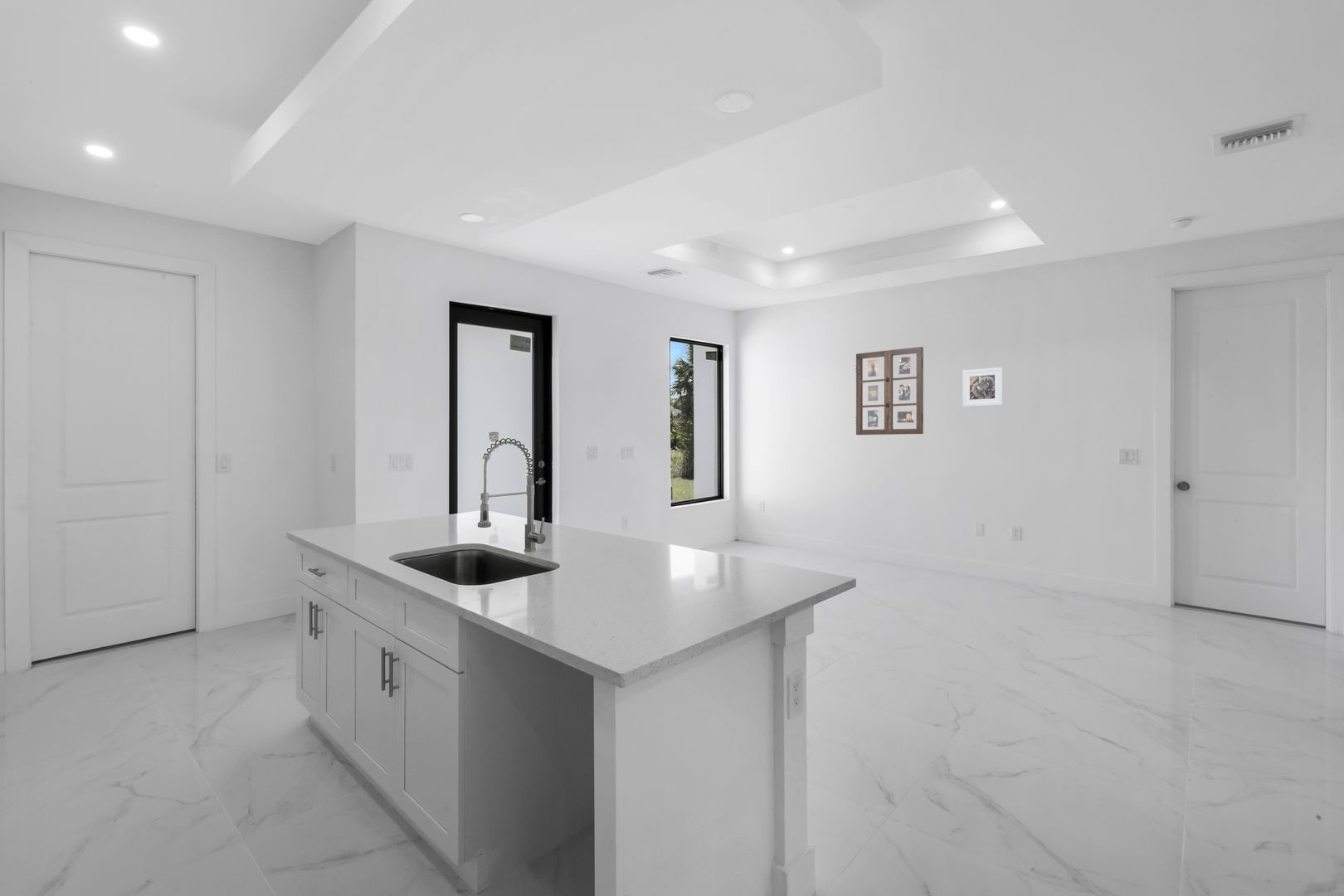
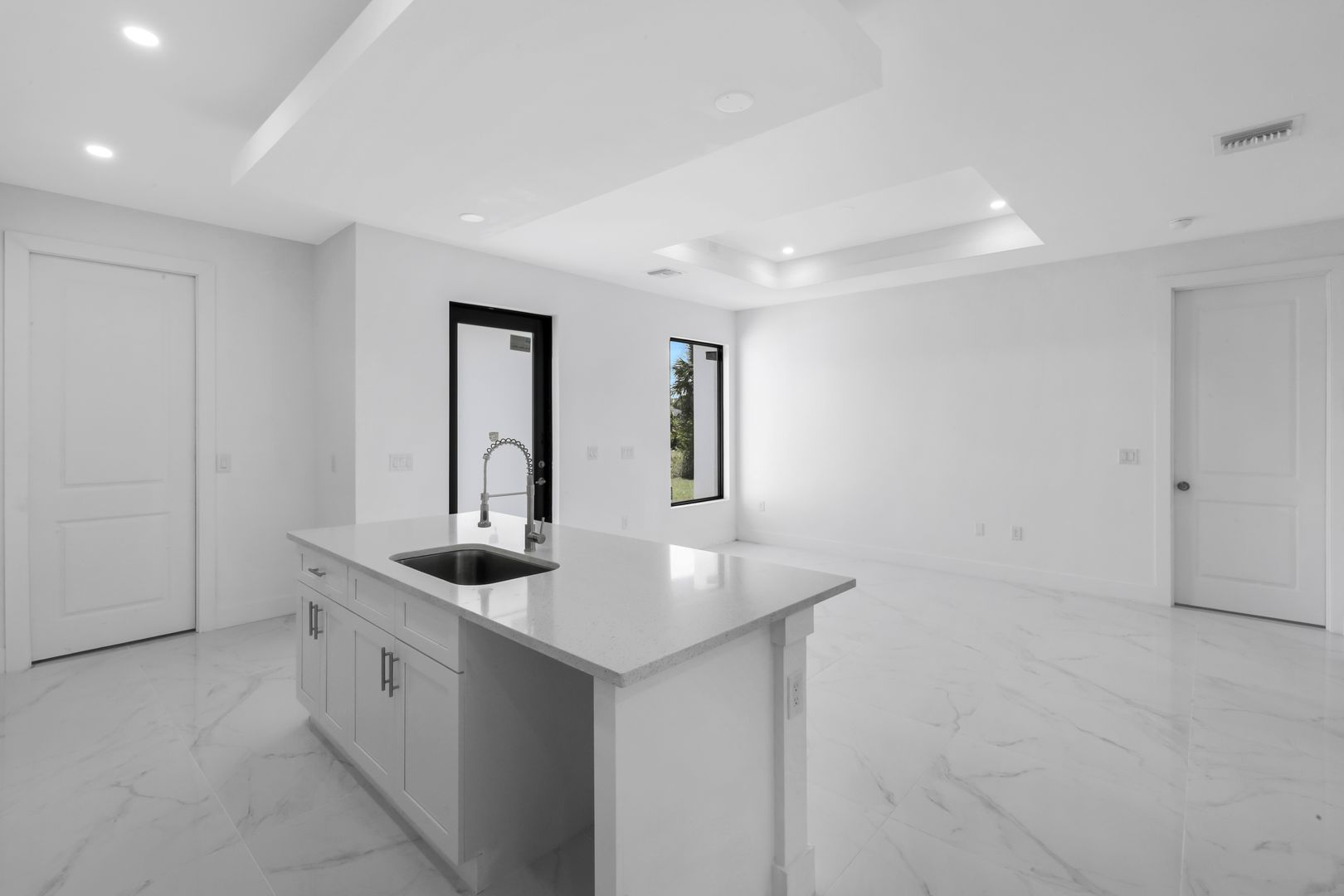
- picture frame [855,346,924,436]
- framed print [962,367,1004,407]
